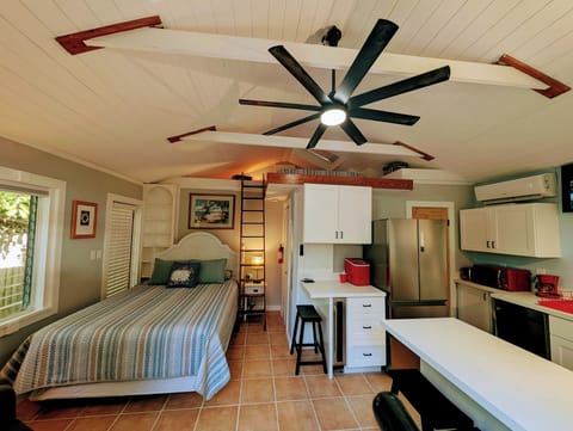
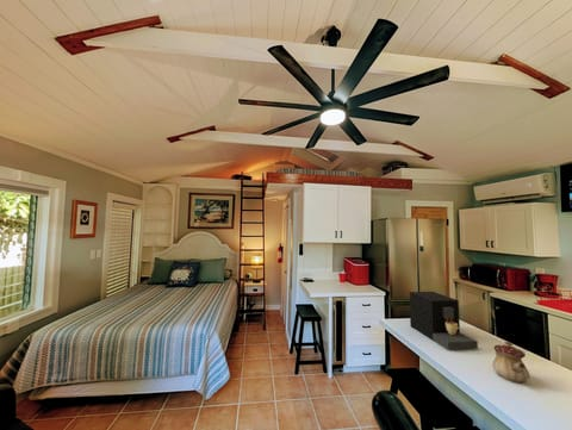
+ coffee maker [409,291,479,350]
+ teapot [491,341,530,384]
